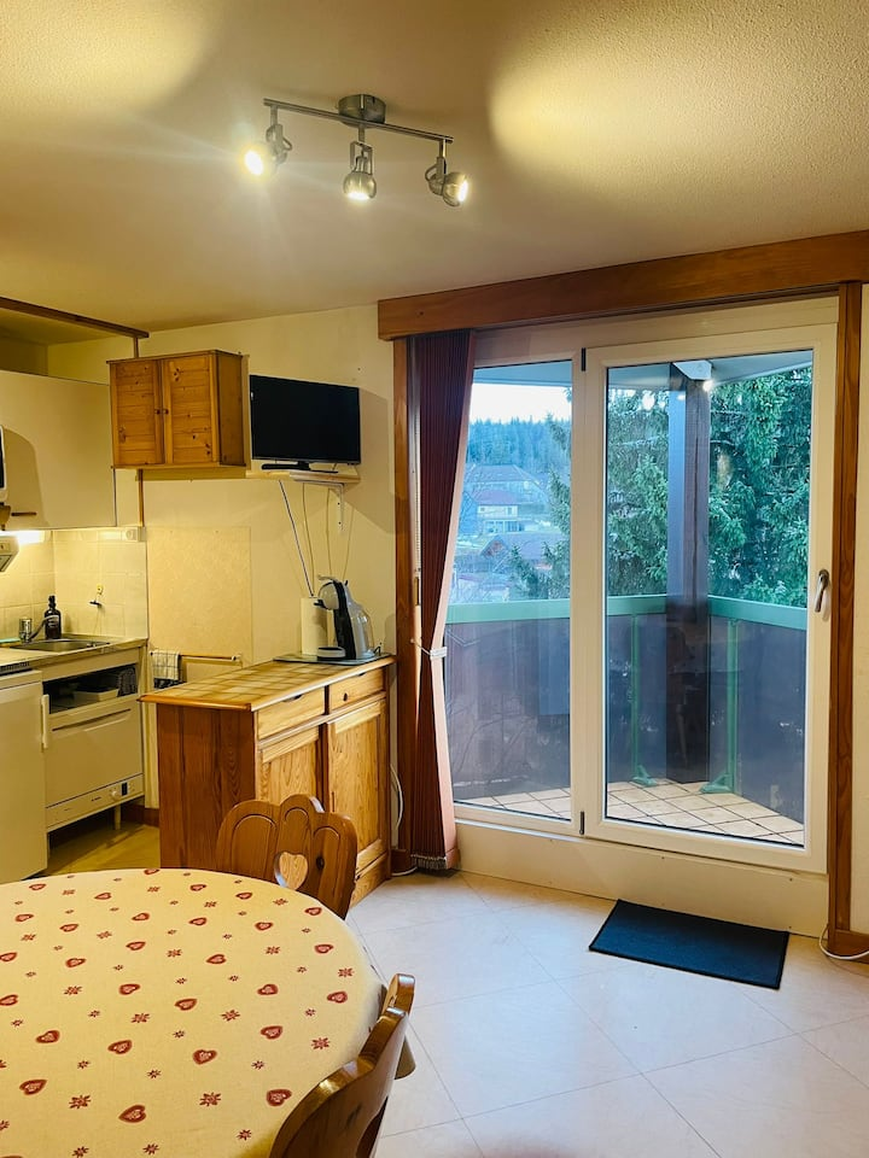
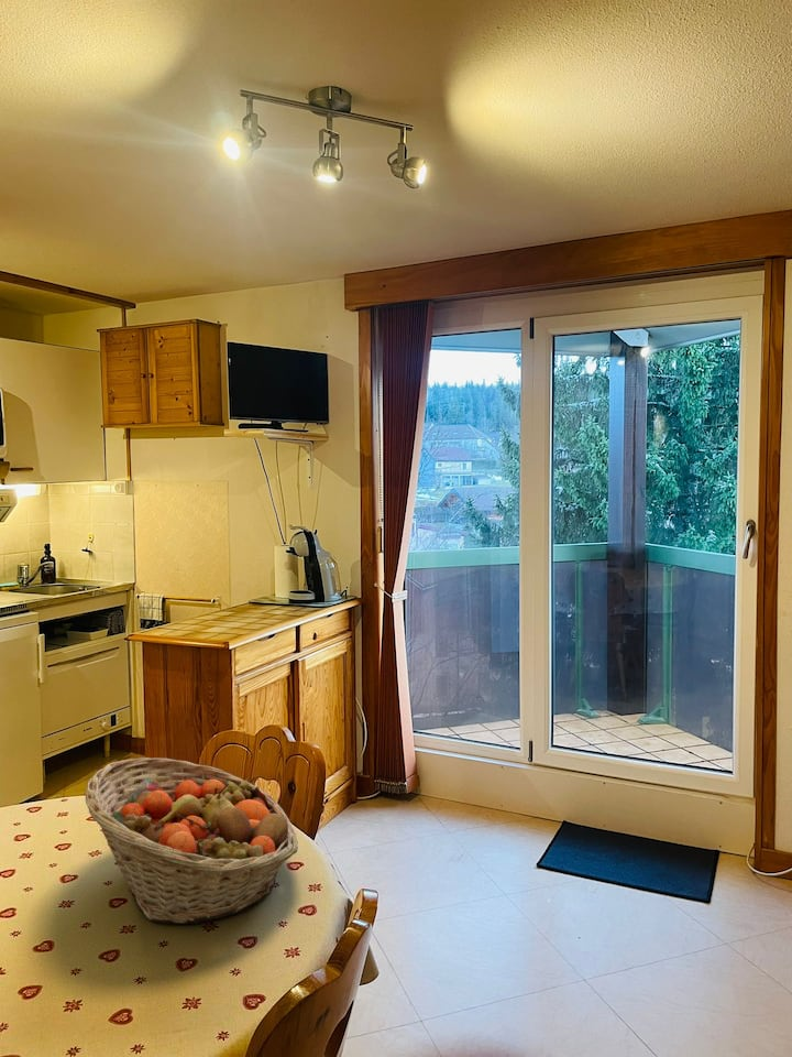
+ fruit basket [85,756,299,925]
